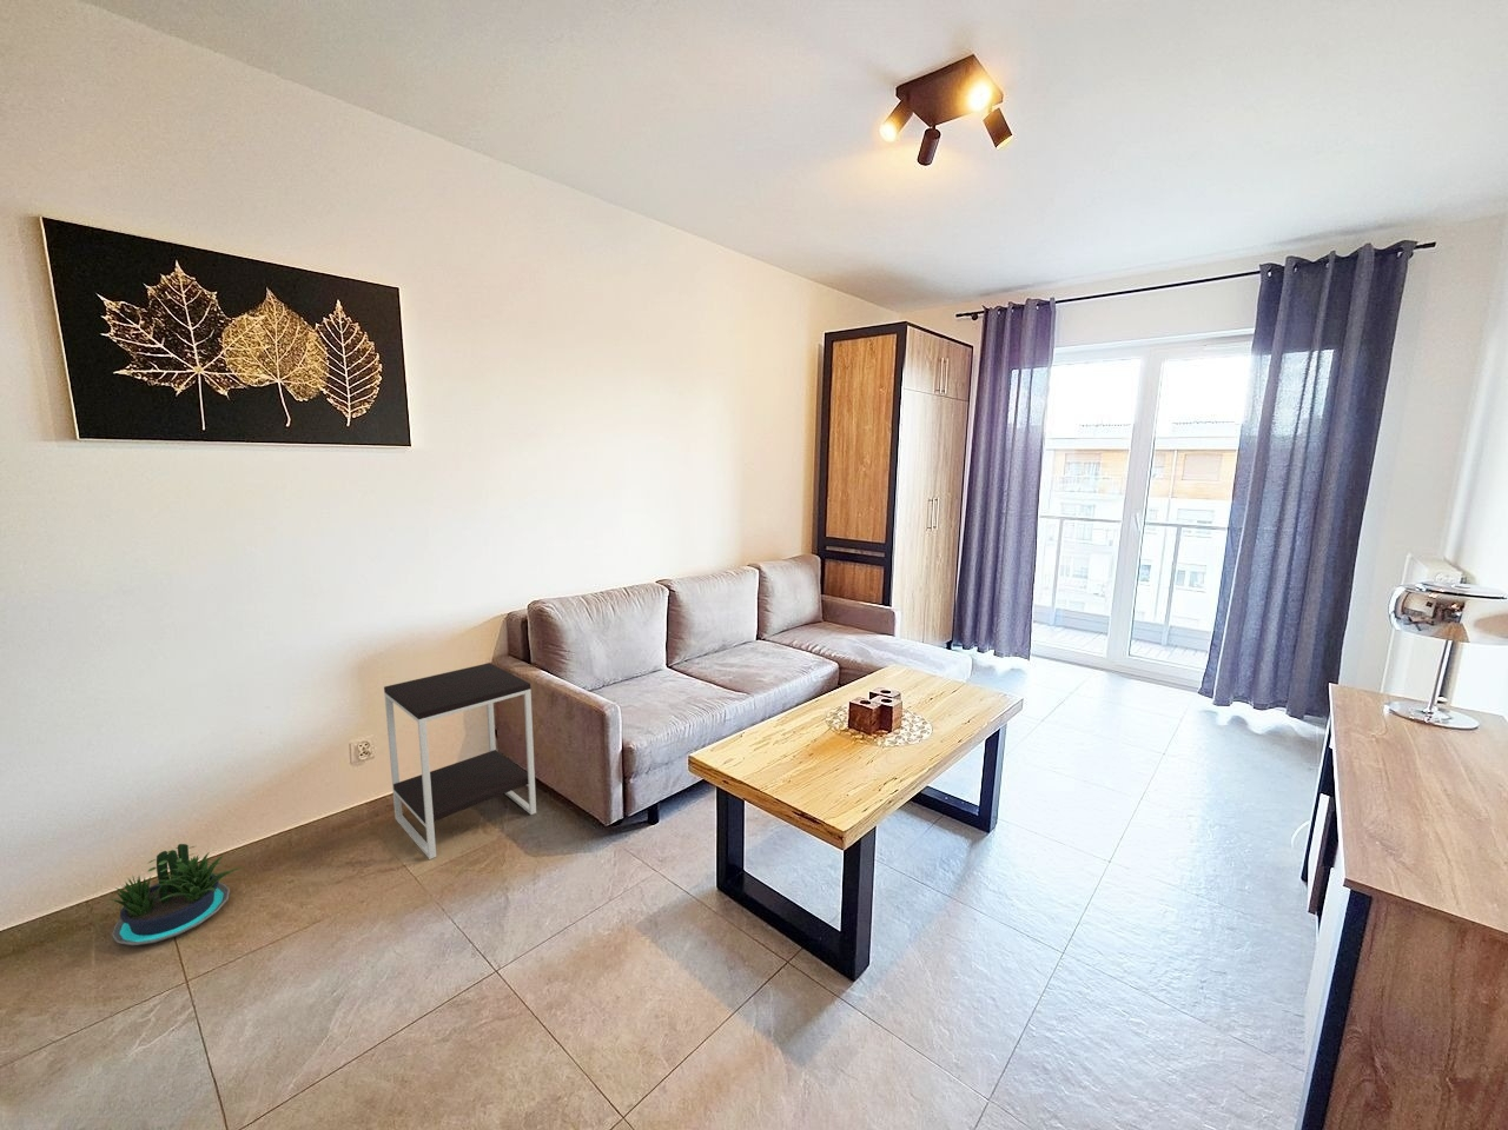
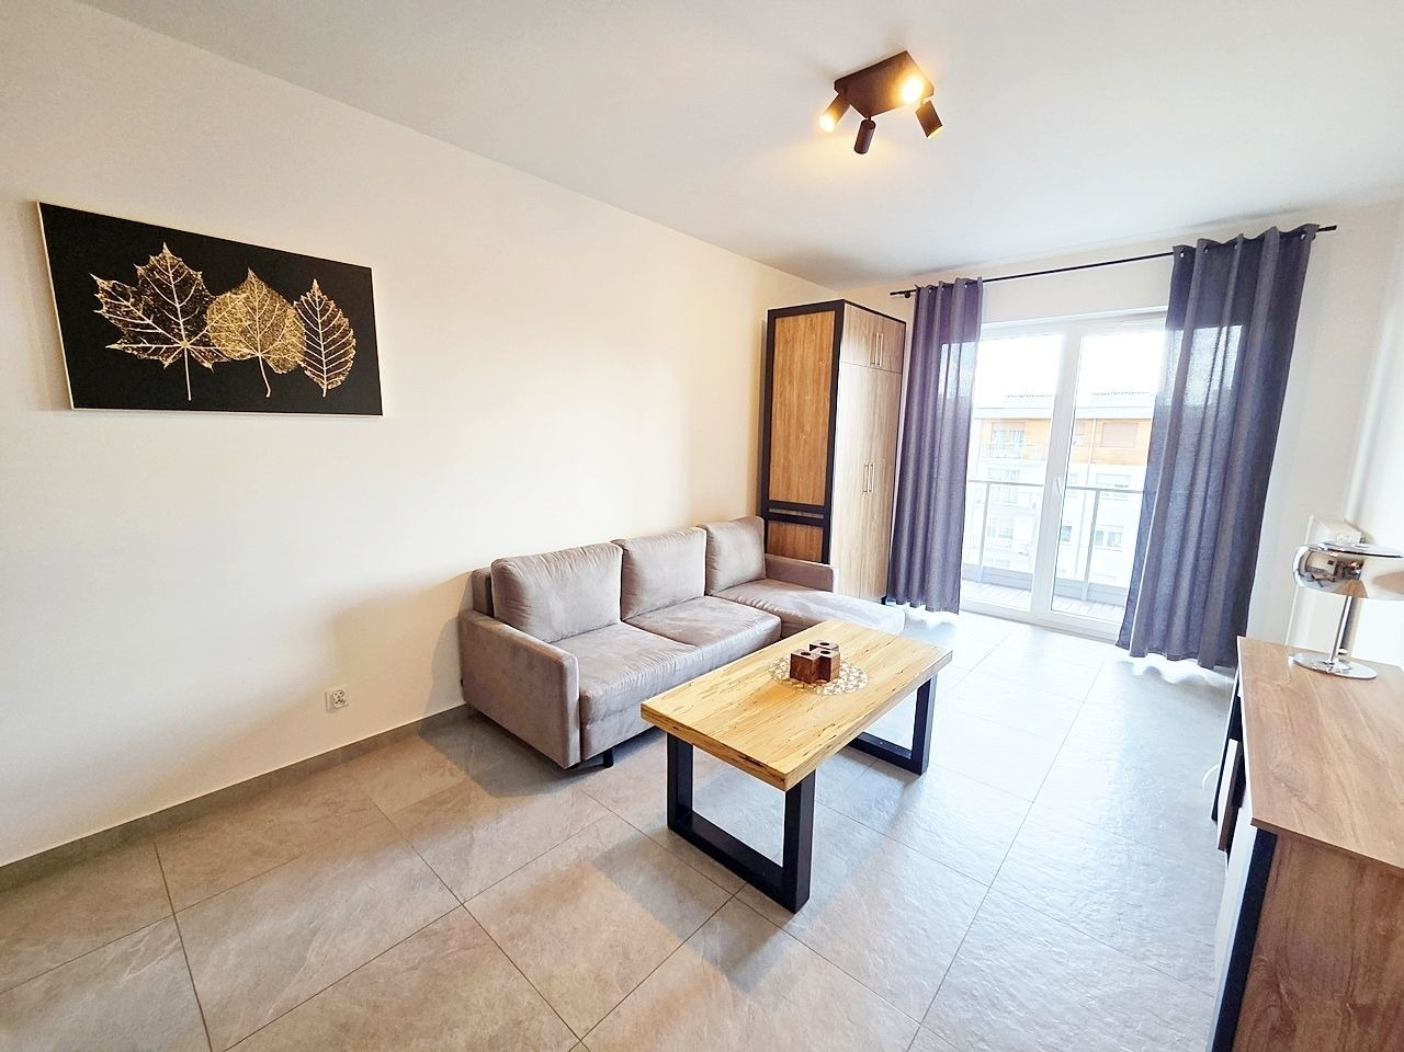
- potted plant [109,843,246,946]
- side table [382,661,537,861]
